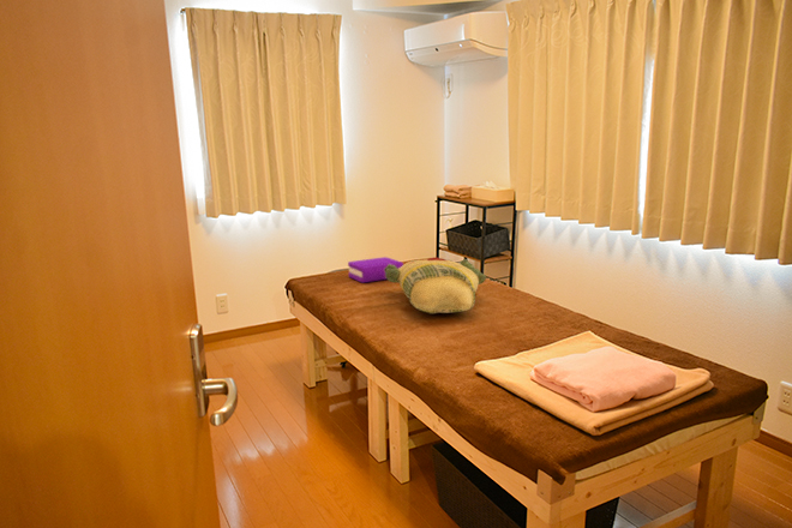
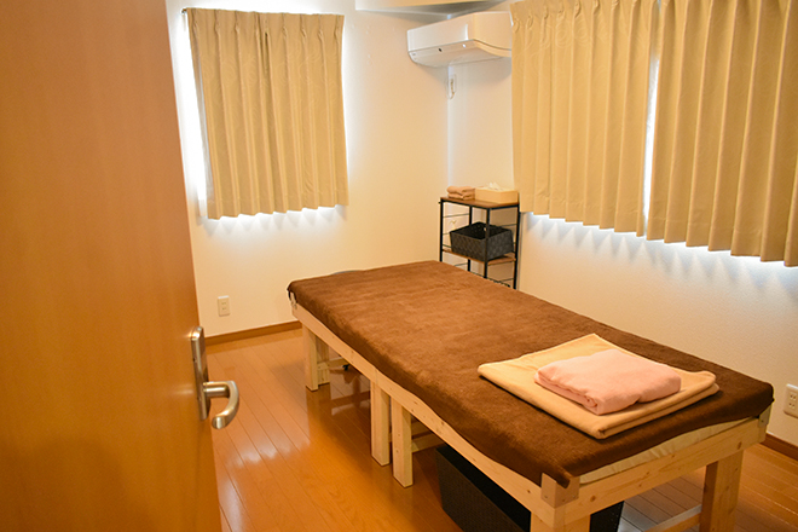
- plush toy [384,256,487,314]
- book [347,256,404,283]
